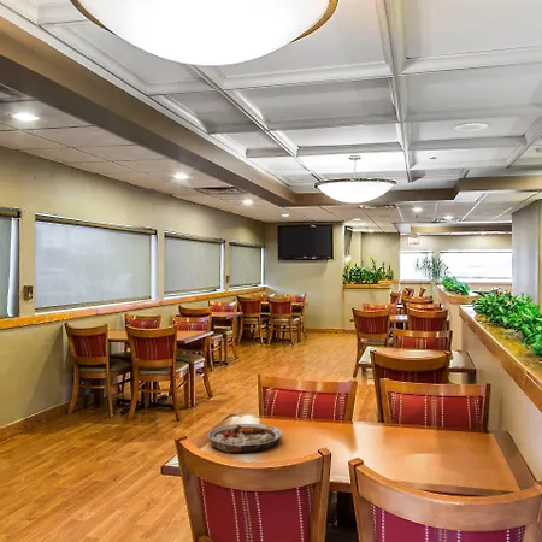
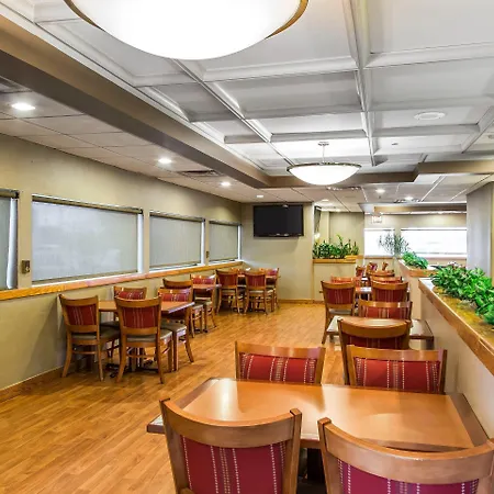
- plate [207,423,283,453]
